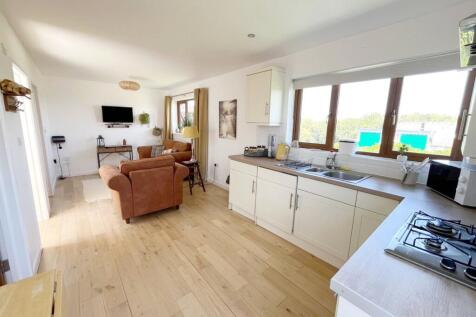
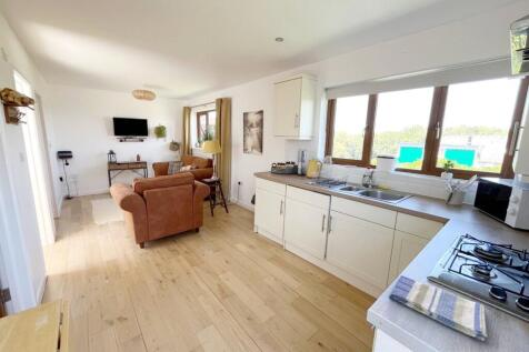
+ dish towel [388,274,488,342]
